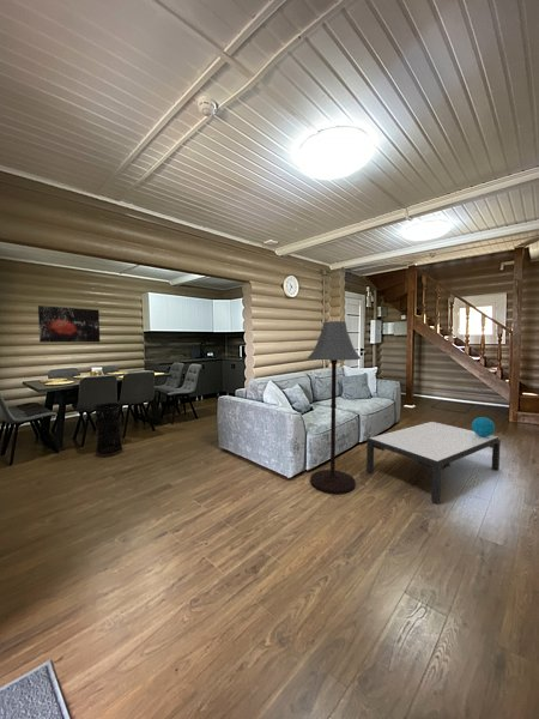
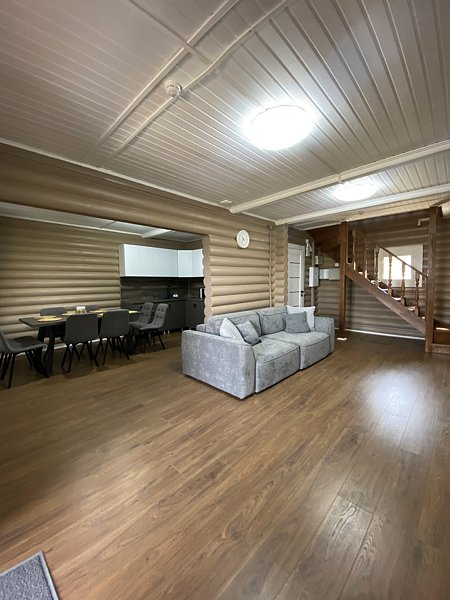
- wall art [37,304,101,344]
- floor lamp [307,320,362,495]
- decorative sphere [471,416,496,436]
- umbrella stand [93,401,125,458]
- coffee table [365,421,502,504]
